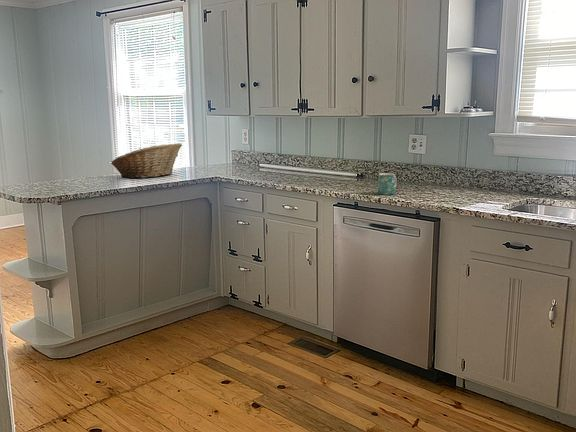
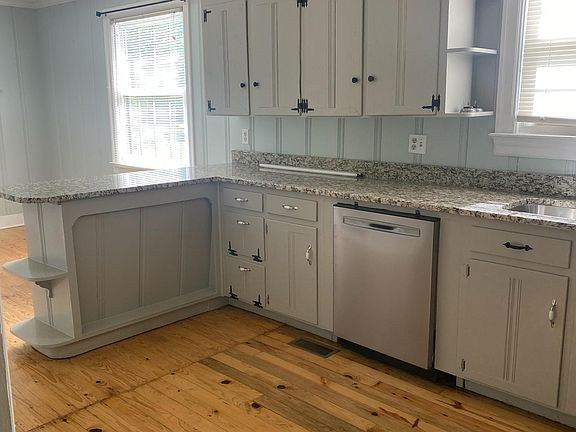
- mug [377,172,398,196]
- fruit basket [110,142,183,179]
